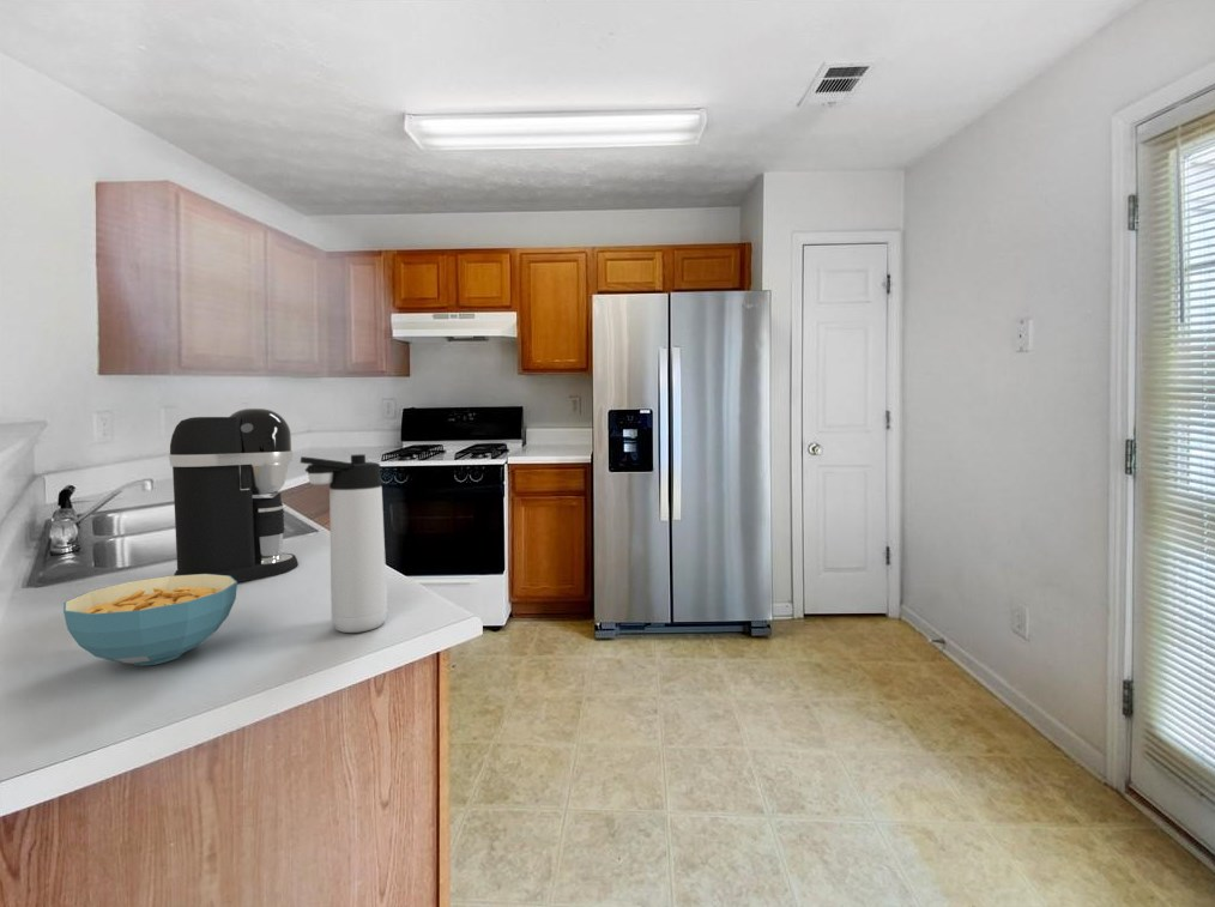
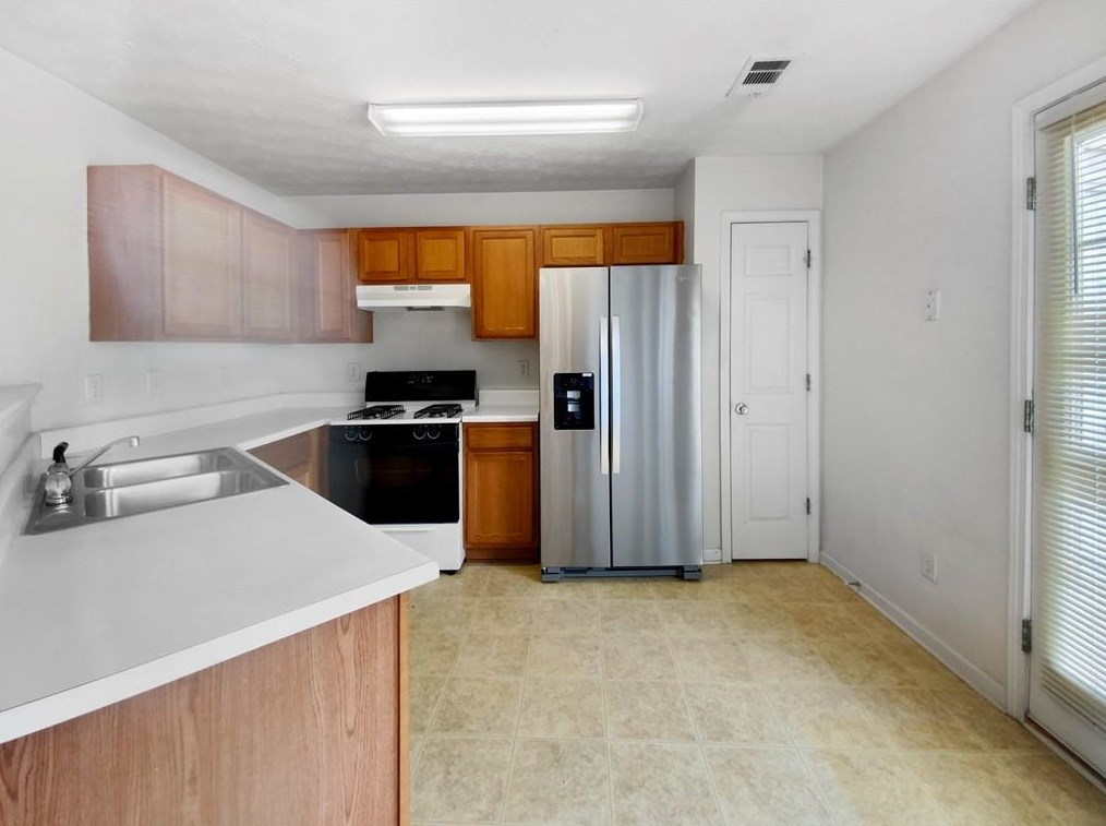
- cereal bowl [62,574,238,667]
- thermos bottle [300,453,388,634]
- coffee maker [168,407,300,582]
